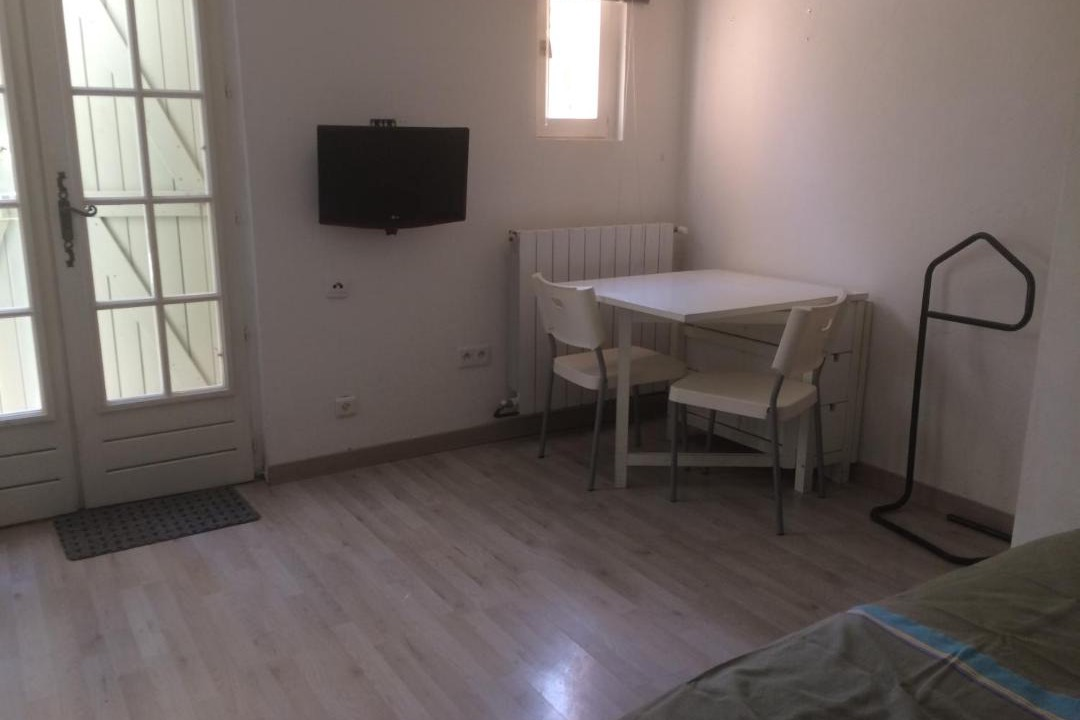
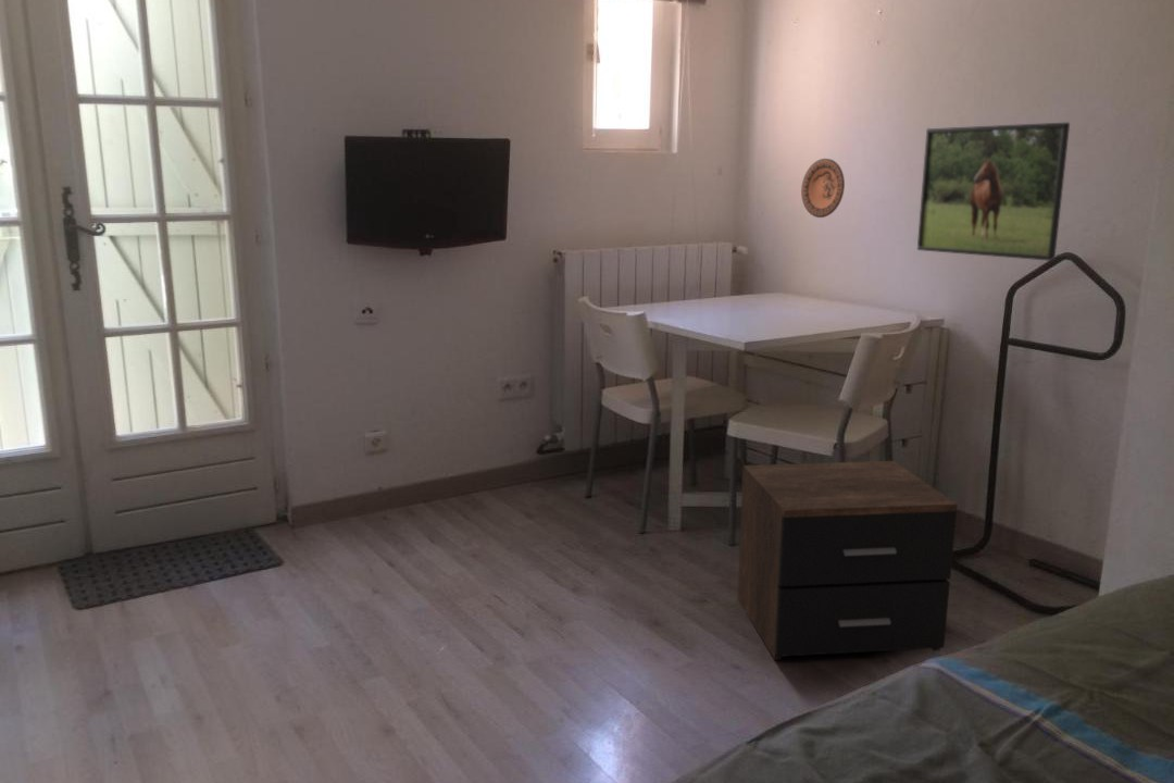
+ nightstand [737,460,959,661]
+ decorative plate [800,158,846,219]
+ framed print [916,122,1071,262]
